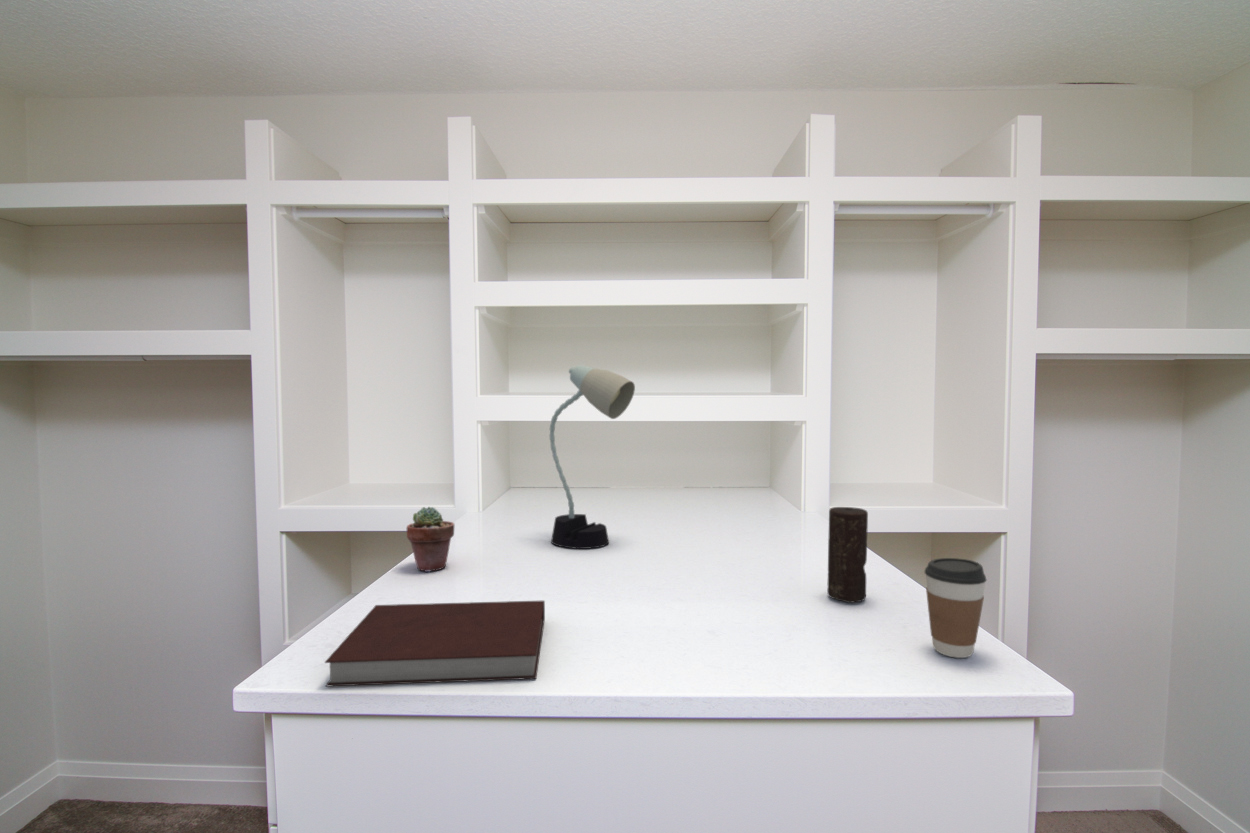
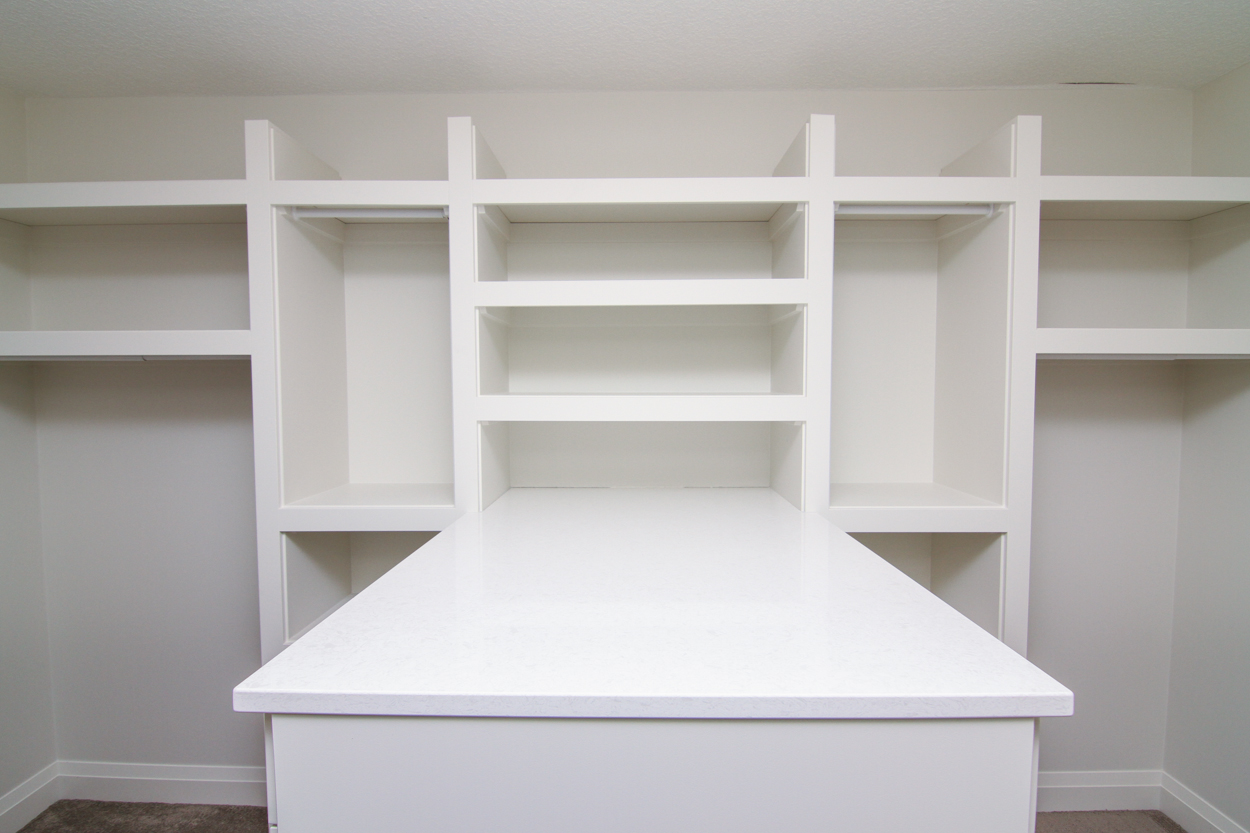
- coffee cup [924,557,988,659]
- potted succulent [406,506,455,573]
- desk lamp [548,364,636,550]
- candle [826,506,869,604]
- notebook [324,599,546,687]
